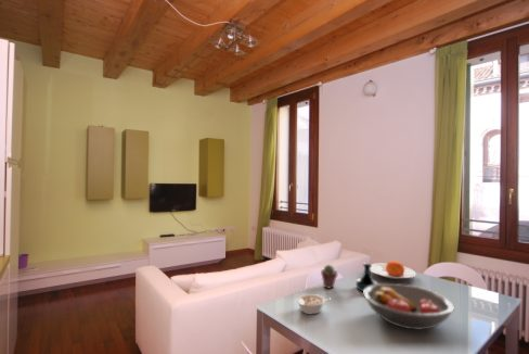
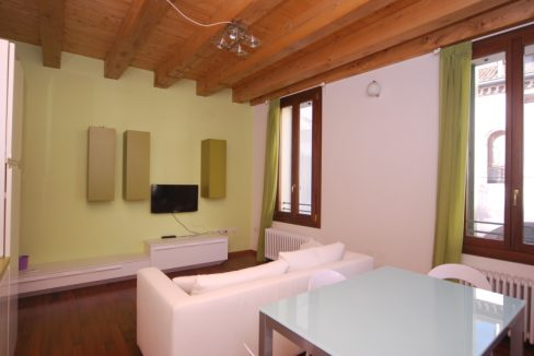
- legume [296,293,333,315]
- tequila bottle [356,262,379,292]
- fruit bowl [363,282,455,331]
- plate [370,260,417,280]
- potted succulent [320,264,339,290]
